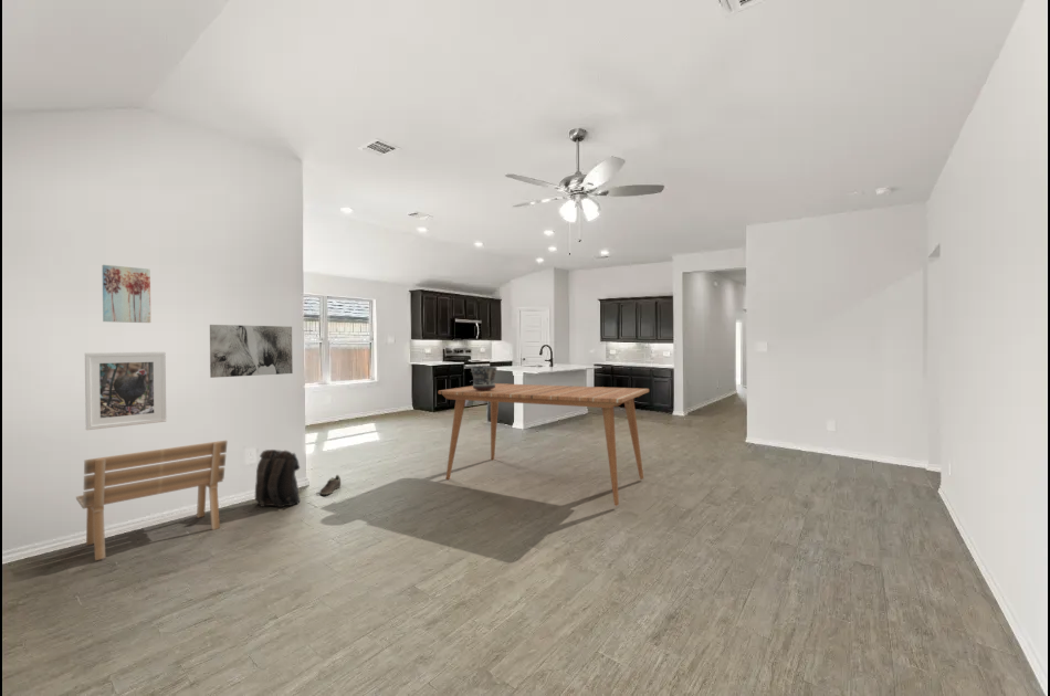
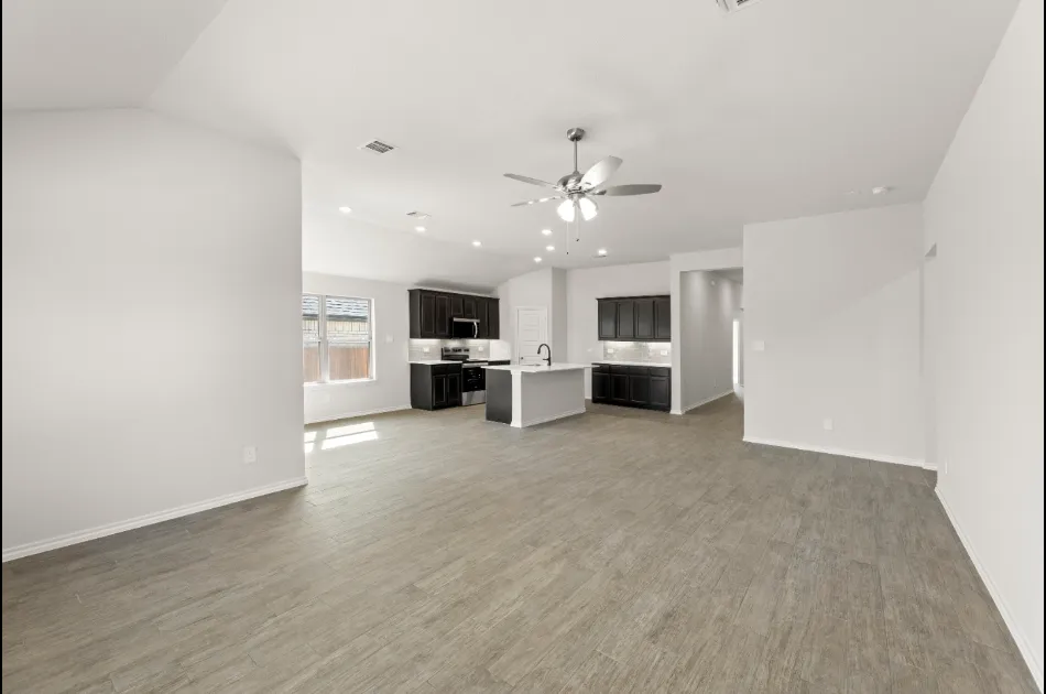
- dining table [438,382,650,507]
- cup [470,366,497,390]
- wall art [102,264,151,324]
- wall art [209,324,294,379]
- bench [75,440,229,561]
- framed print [84,351,167,431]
- backpack [254,449,301,508]
- sneaker [318,474,342,496]
